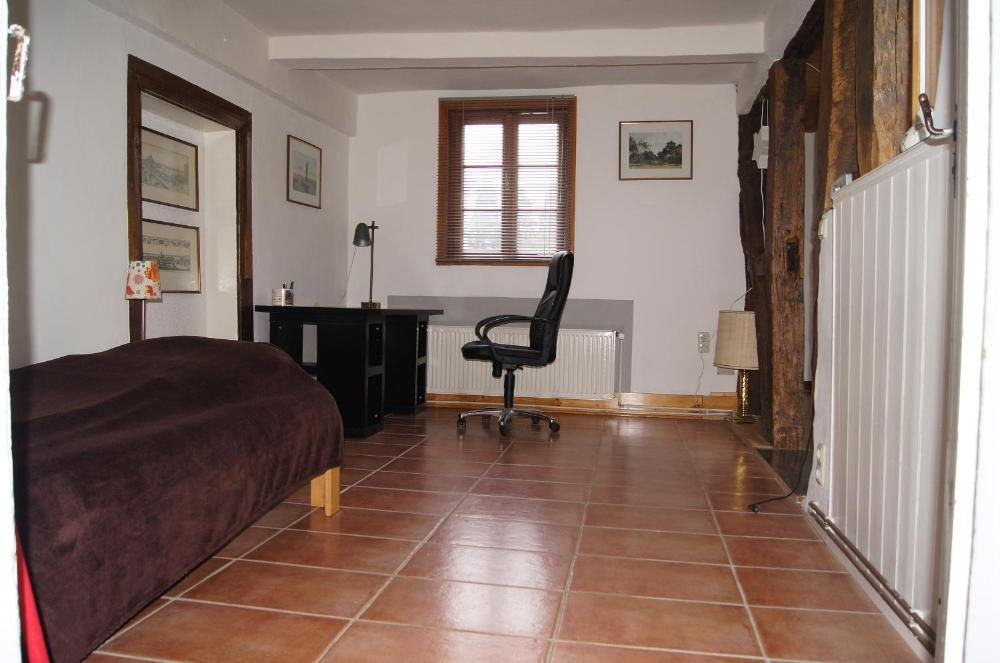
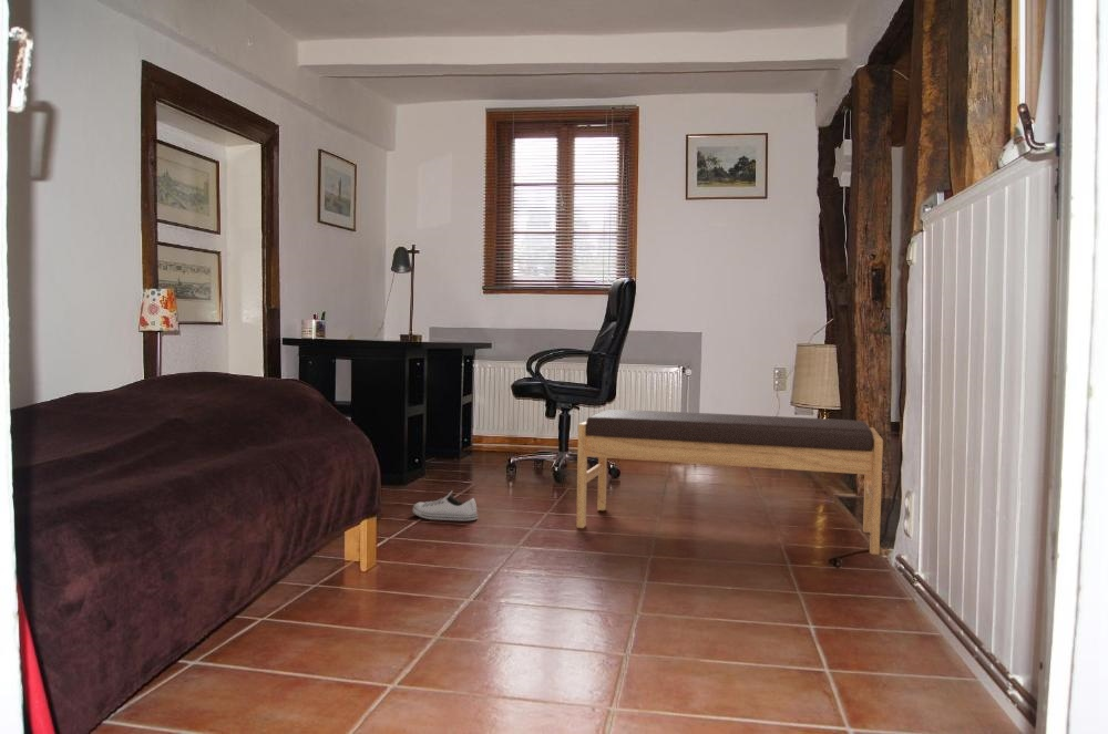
+ shoe [412,490,479,521]
+ bench [575,409,884,556]
